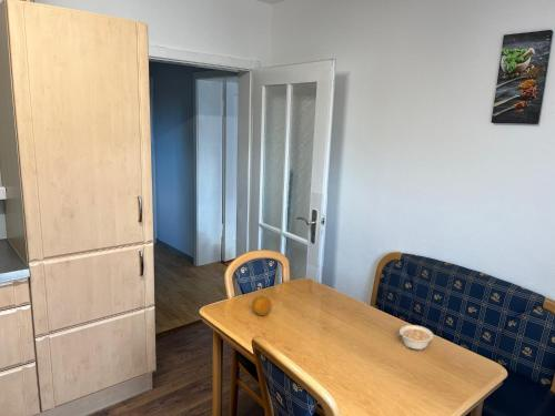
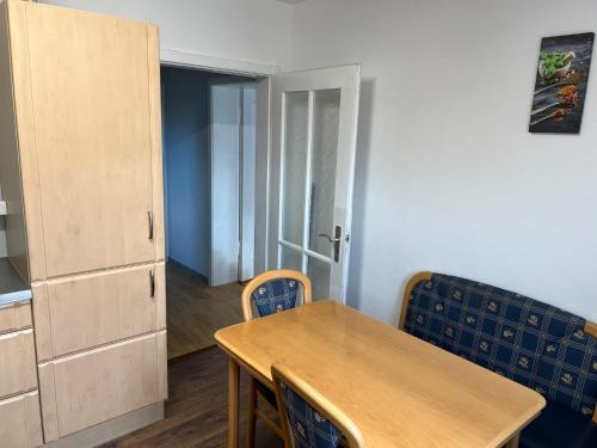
- legume [396,324,434,352]
- fruit [251,294,273,316]
